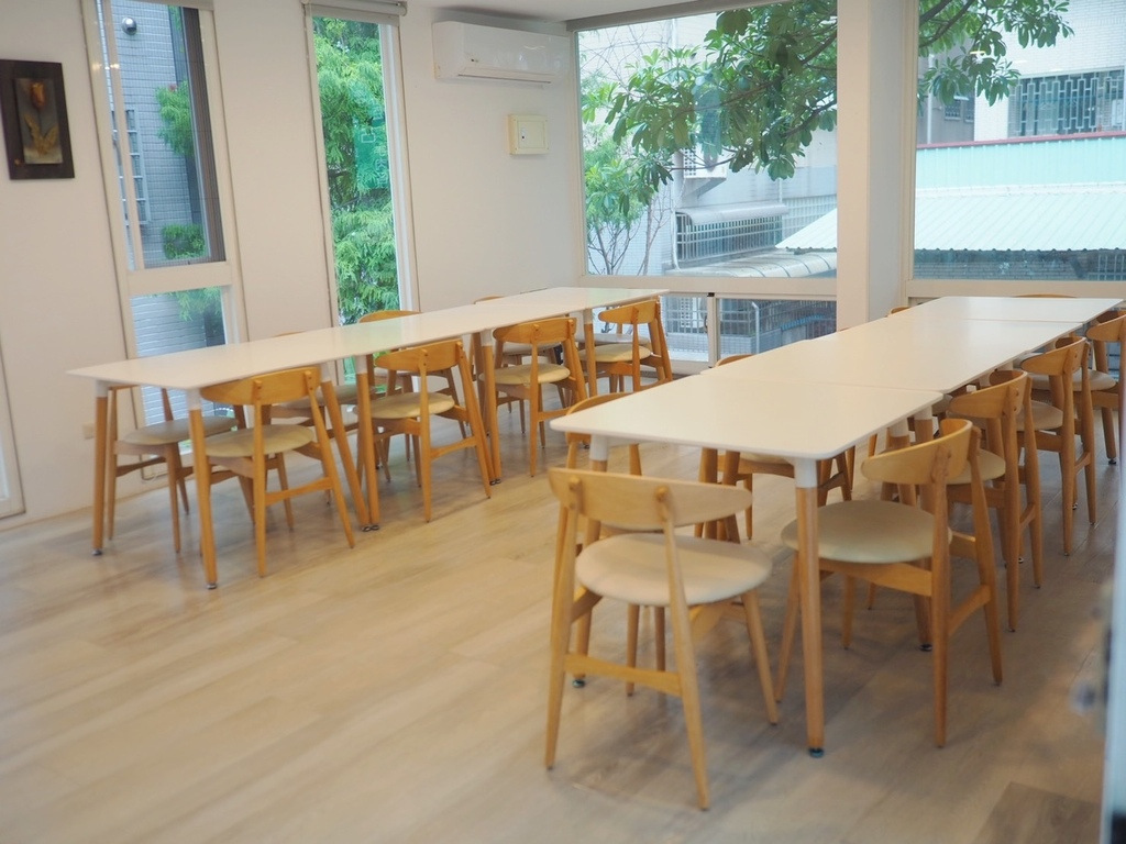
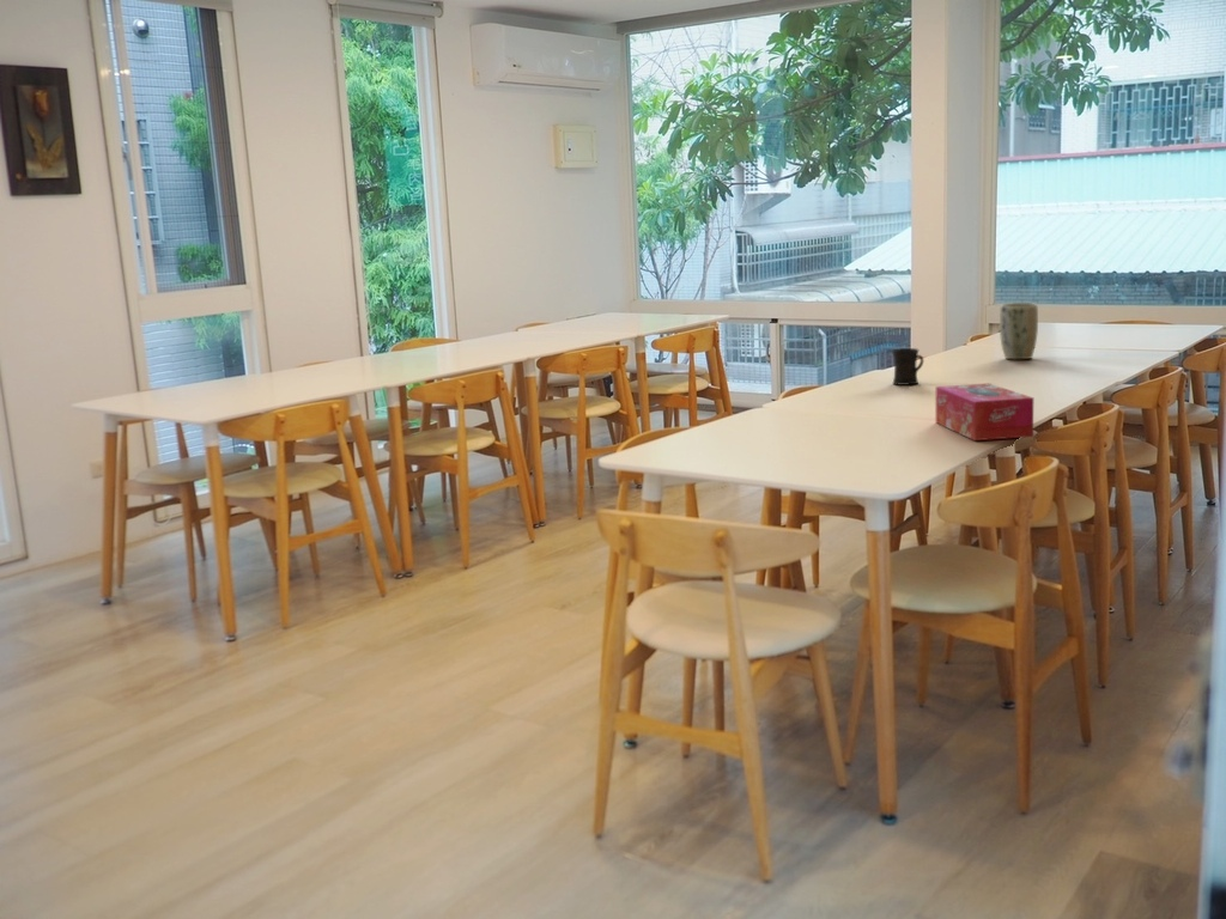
+ tissue box [935,382,1034,442]
+ plant pot [999,302,1039,361]
+ mug [890,347,924,387]
